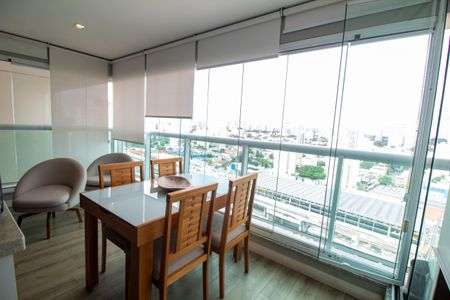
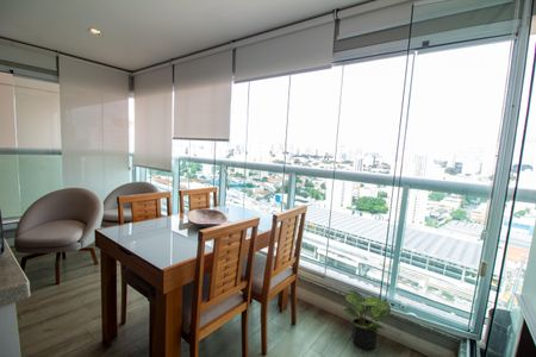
+ potted plant [342,289,392,352]
